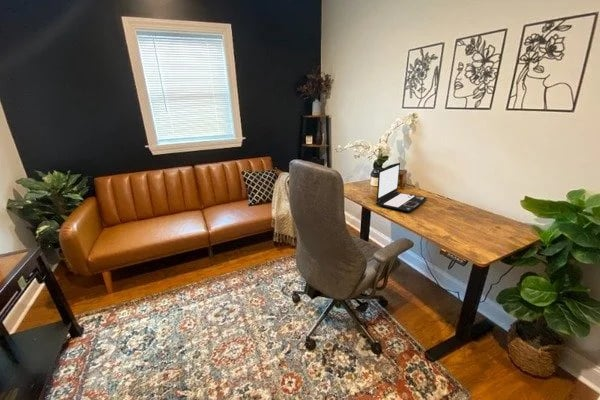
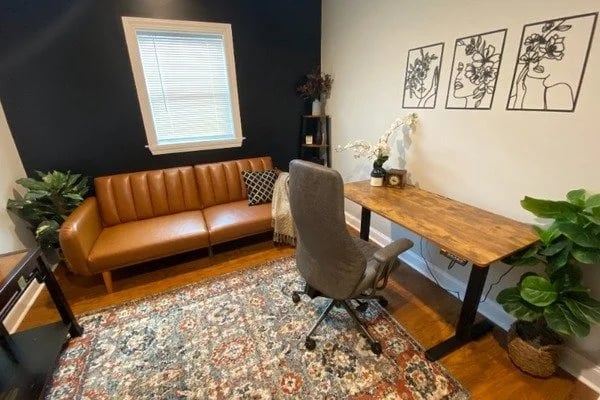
- laptop [375,162,428,213]
